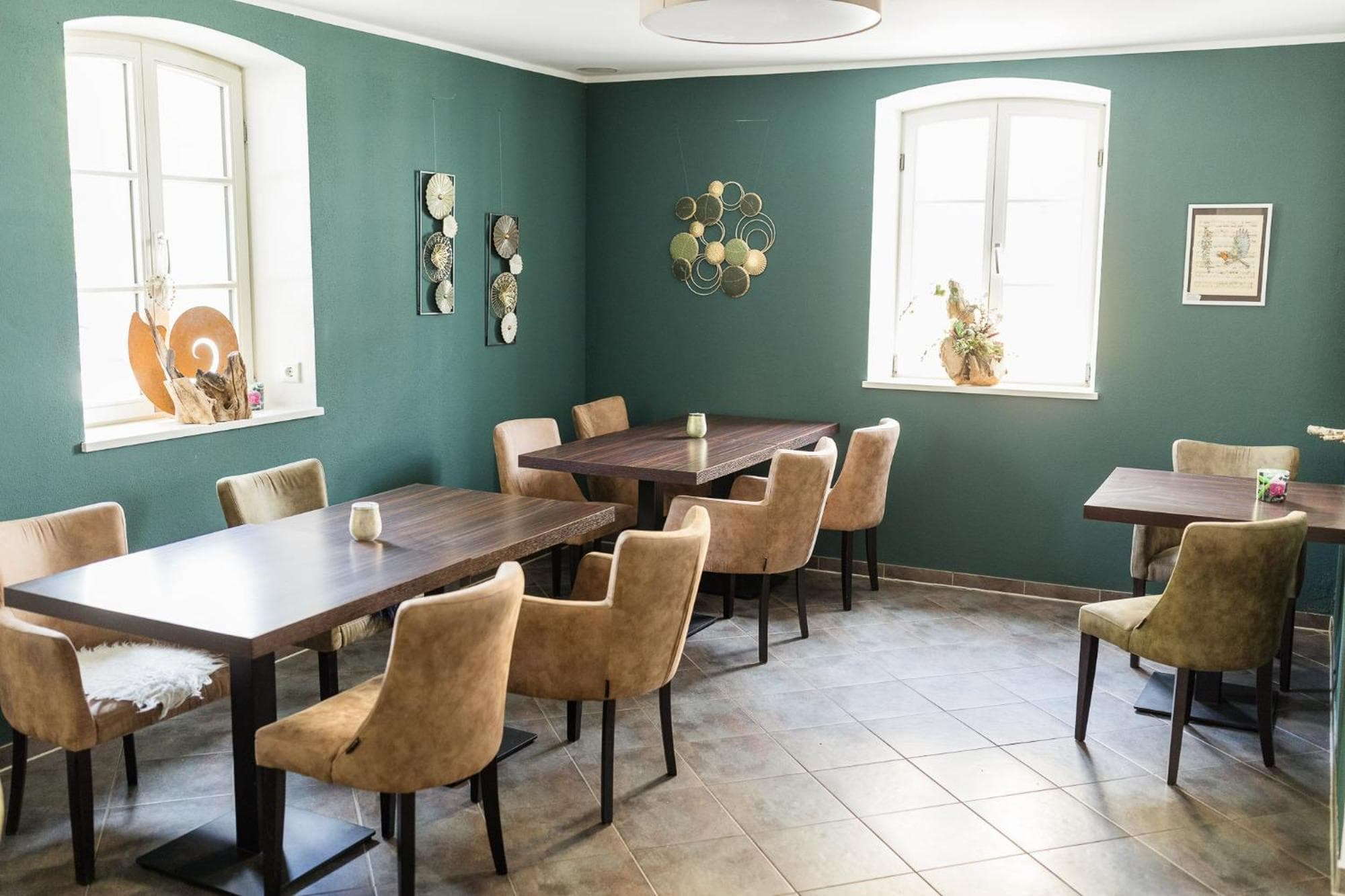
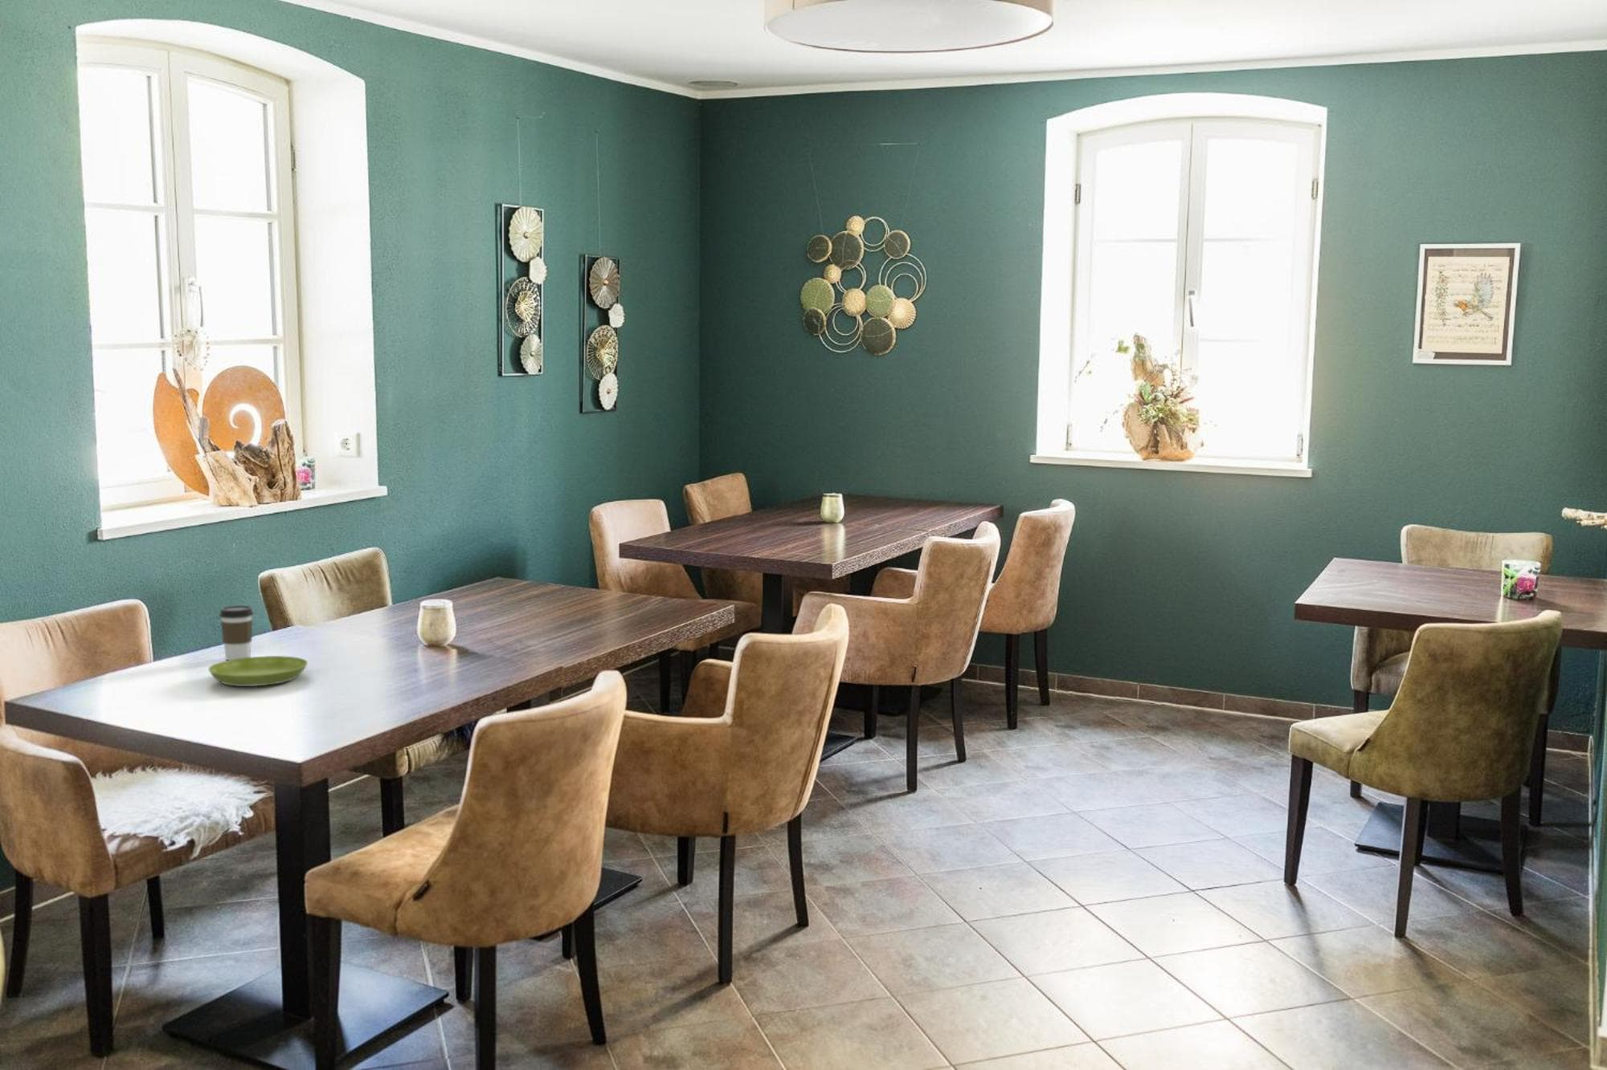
+ saucer [208,654,308,687]
+ coffee cup [219,604,254,660]
